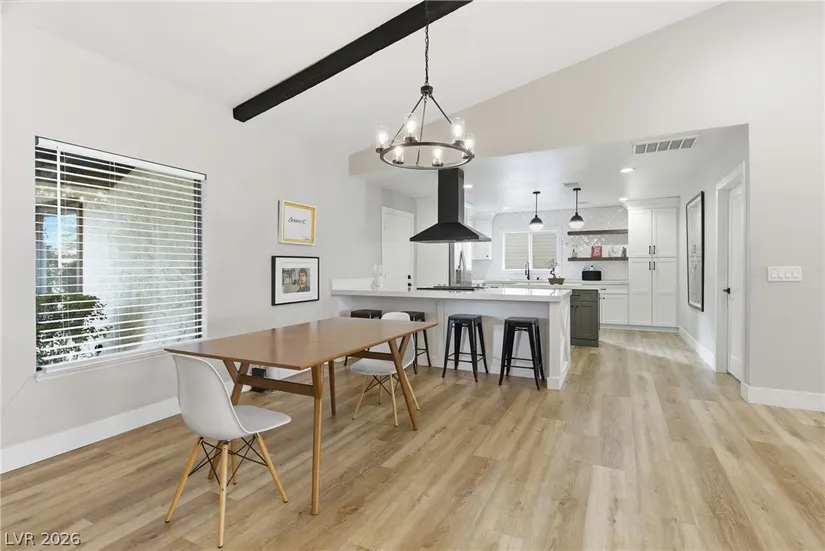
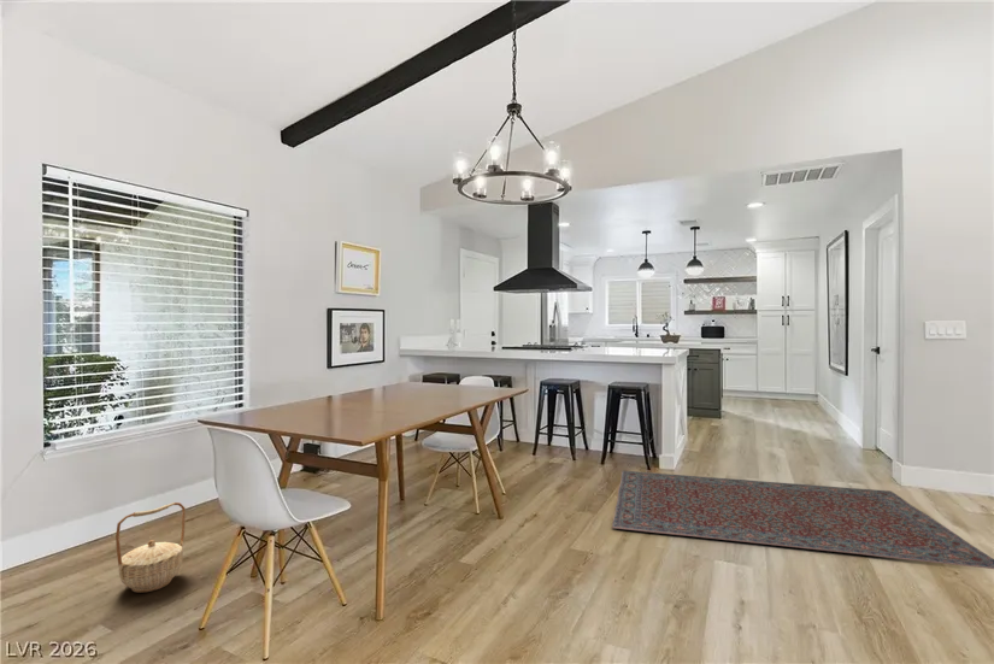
+ rug [611,470,994,570]
+ basket [114,501,187,594]
